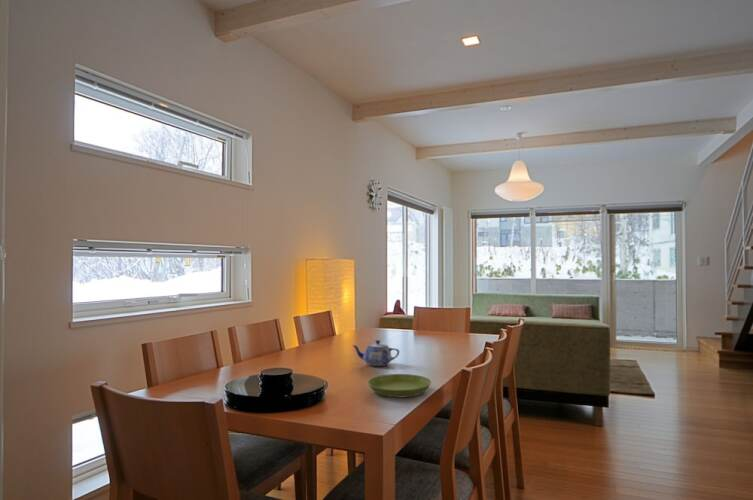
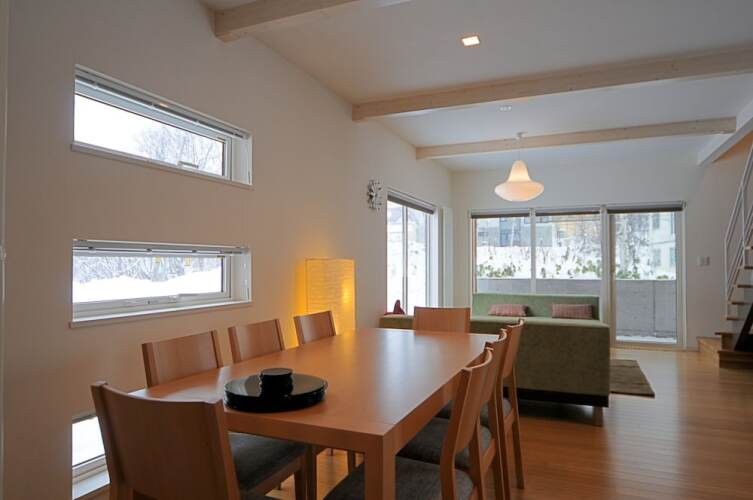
- teapot [351,339,400,367]
- saucer [367,373,432,398]
